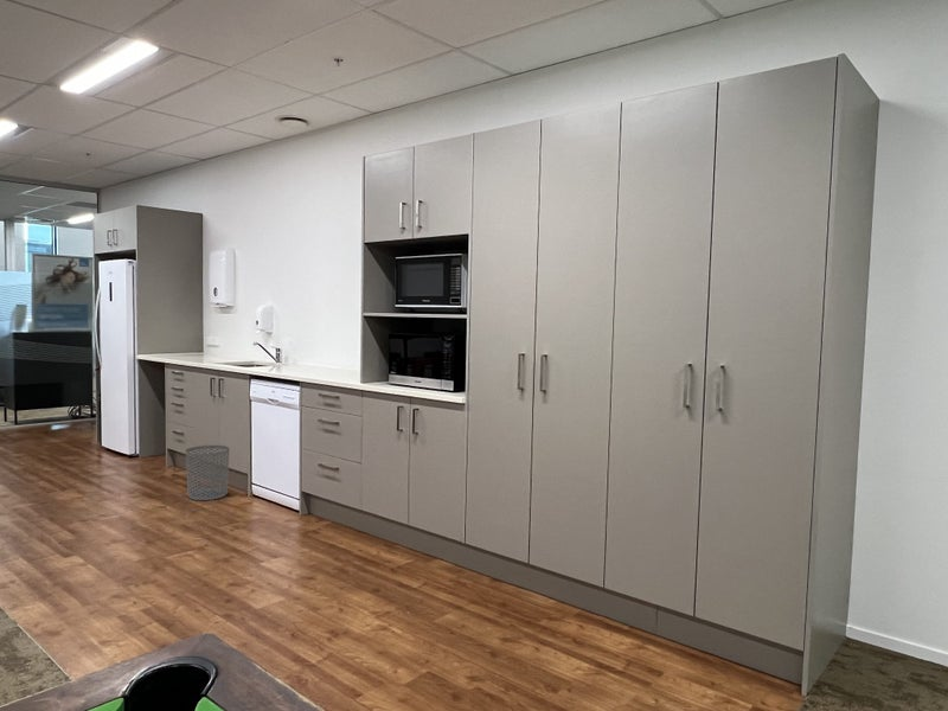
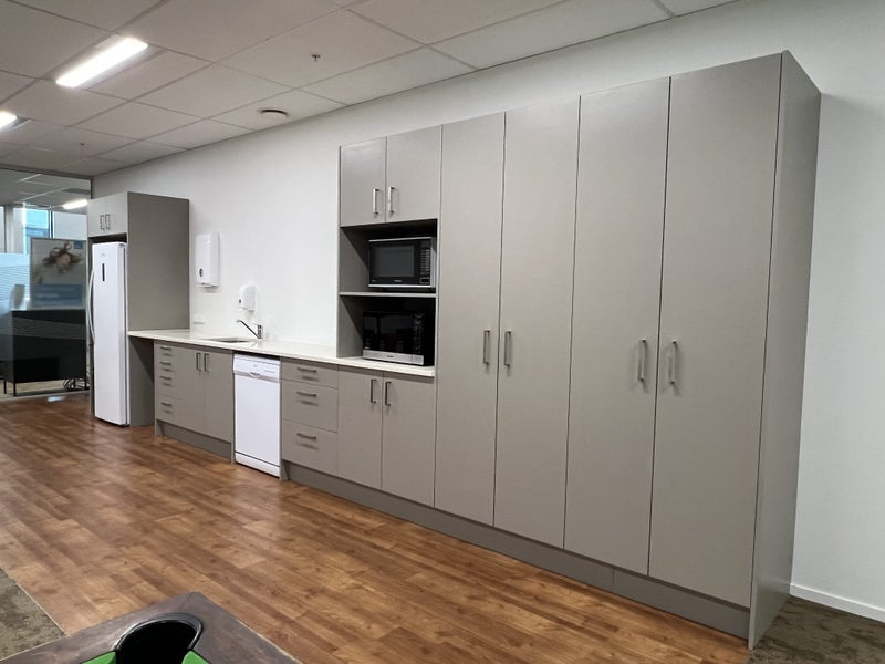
- waste bin [185,444,231,501]
